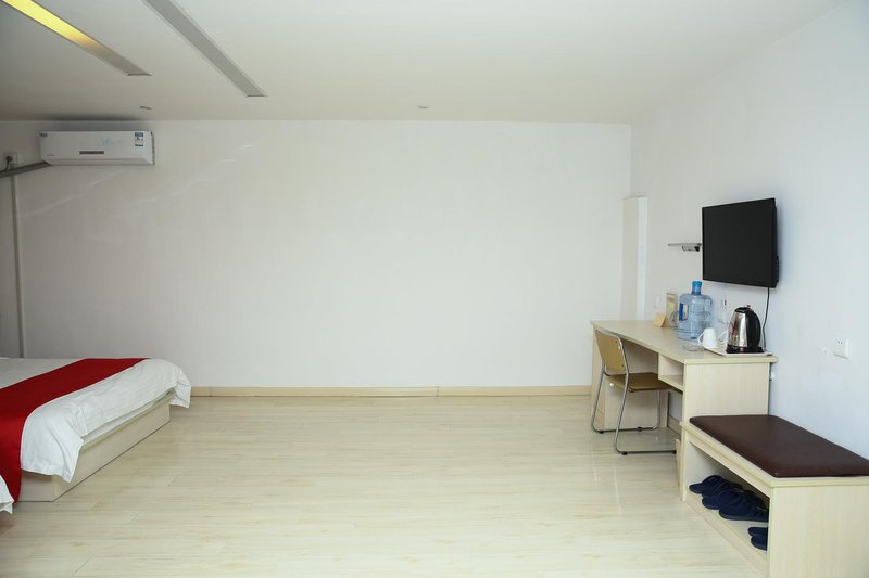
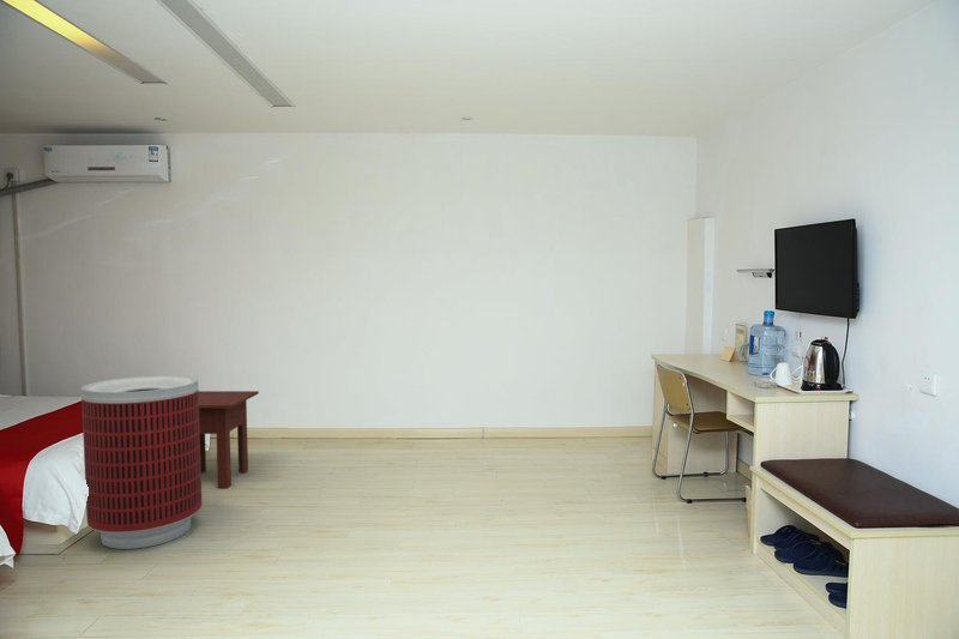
+ side table [198,390,260,489]
+ trash can [80,374,203,550]
